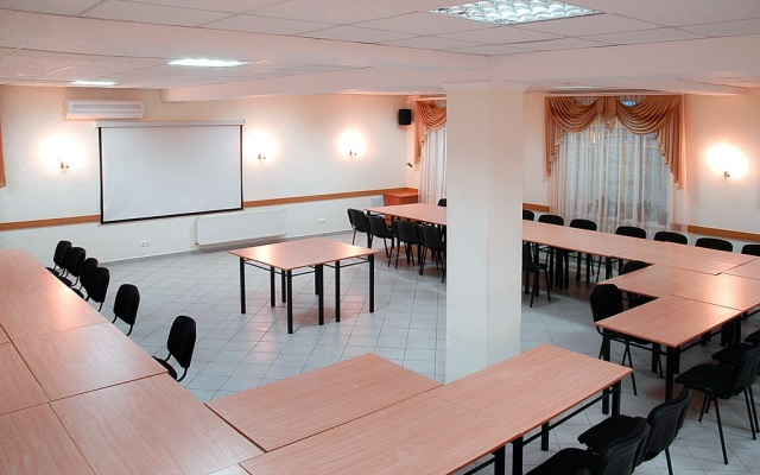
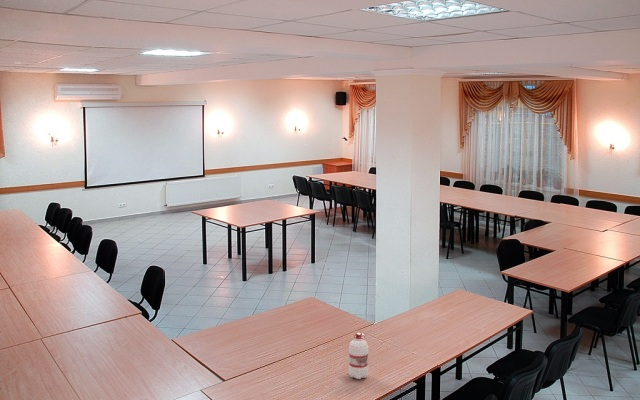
+ water bottle [348,332,369,380]
